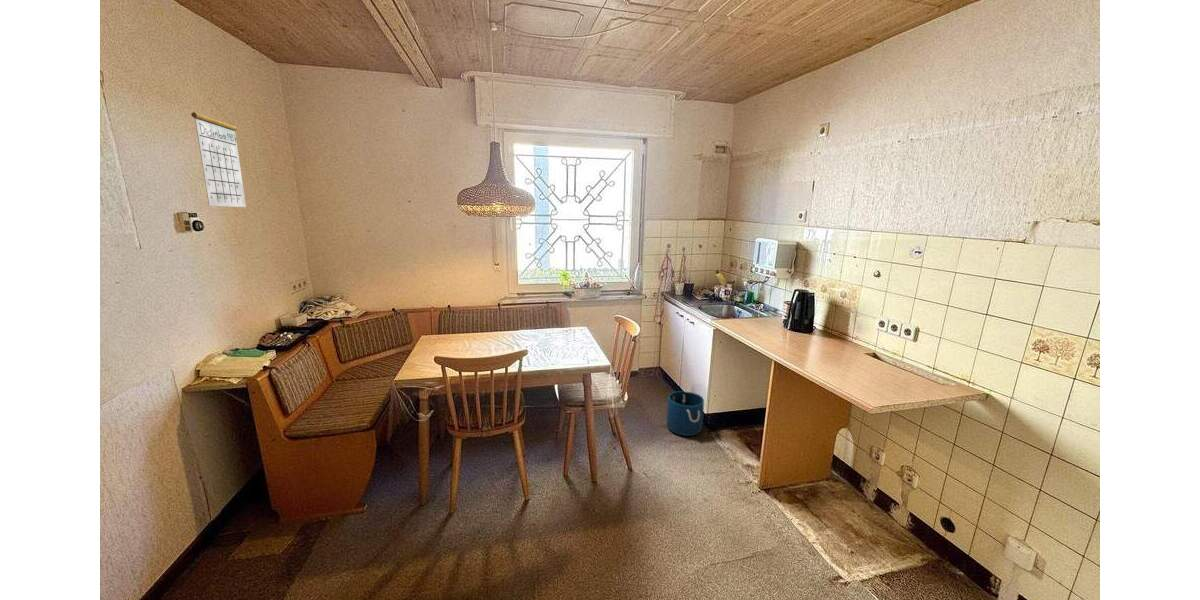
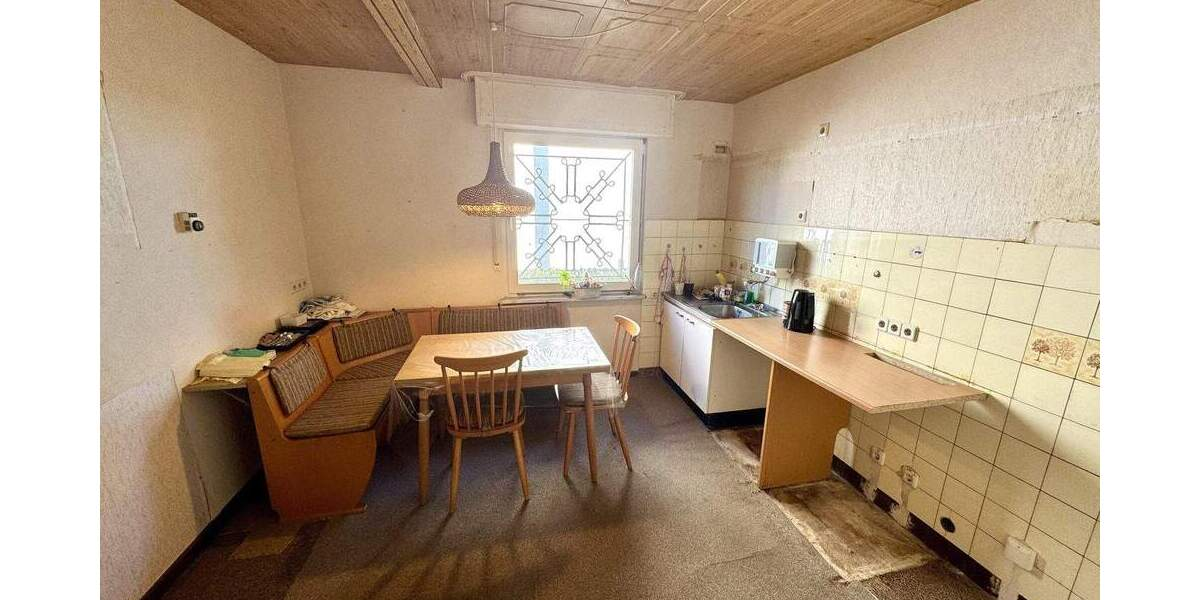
- bucket [666,390,705,437]
- calendar [190,97,247,208]
